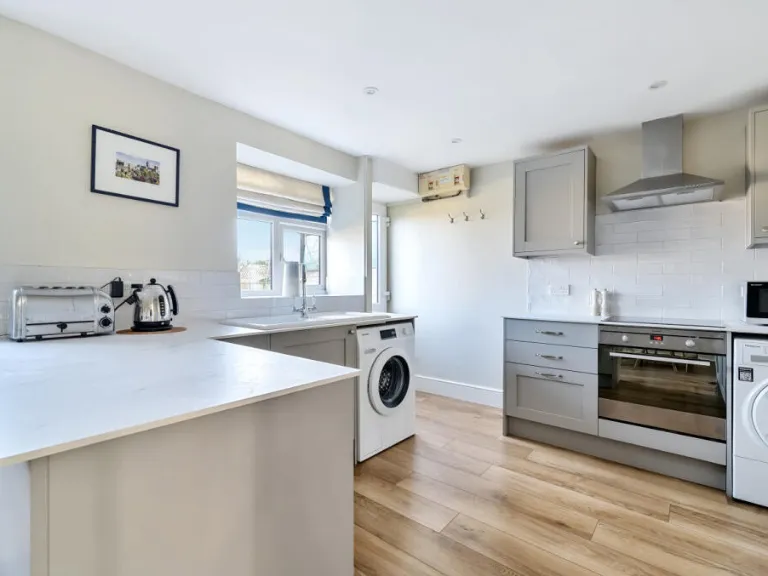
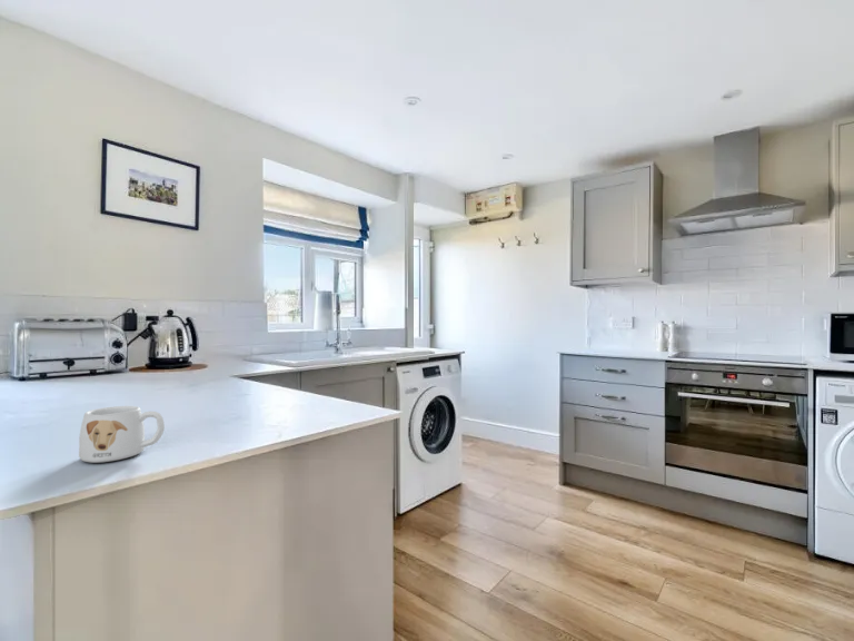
+ mug [78,405,166,464]
